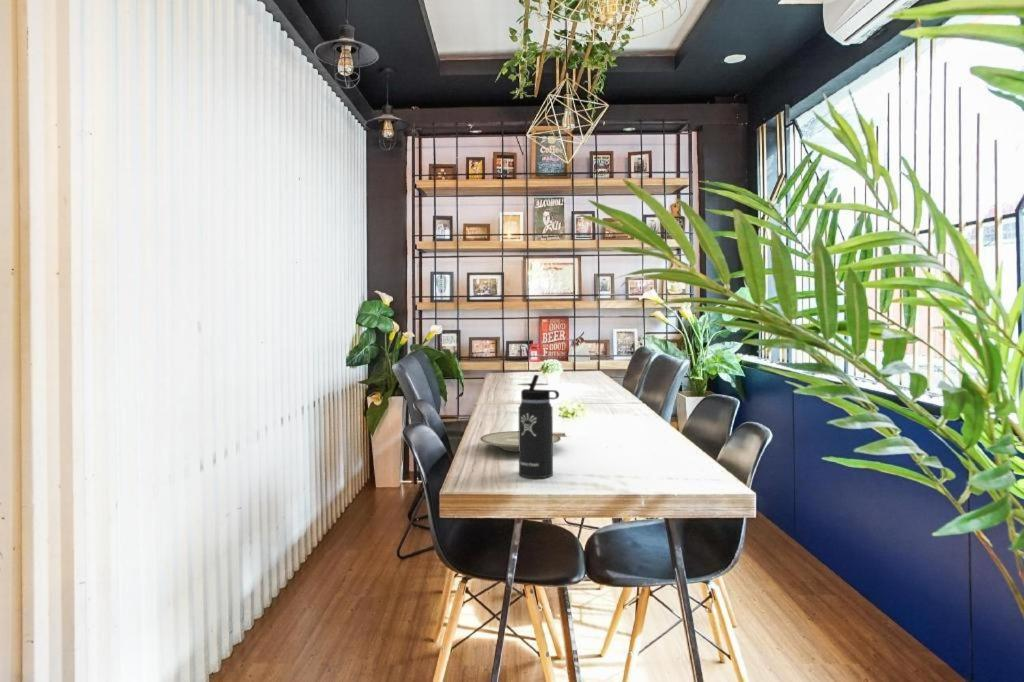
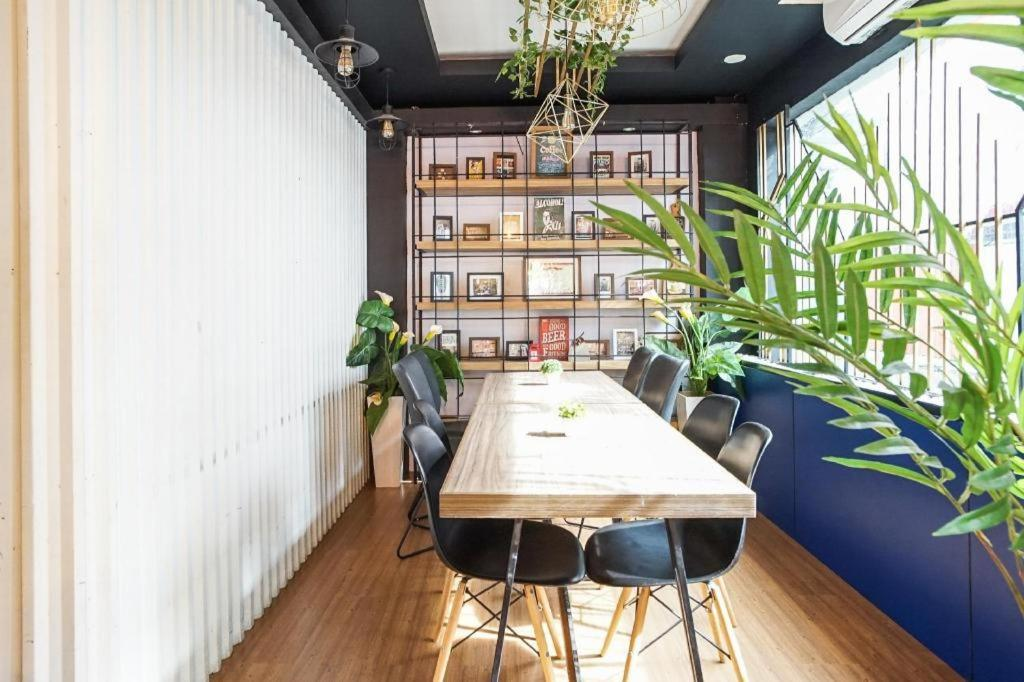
- thermos bottle [518,374,560,479]
- plate [479,430,562,453]
